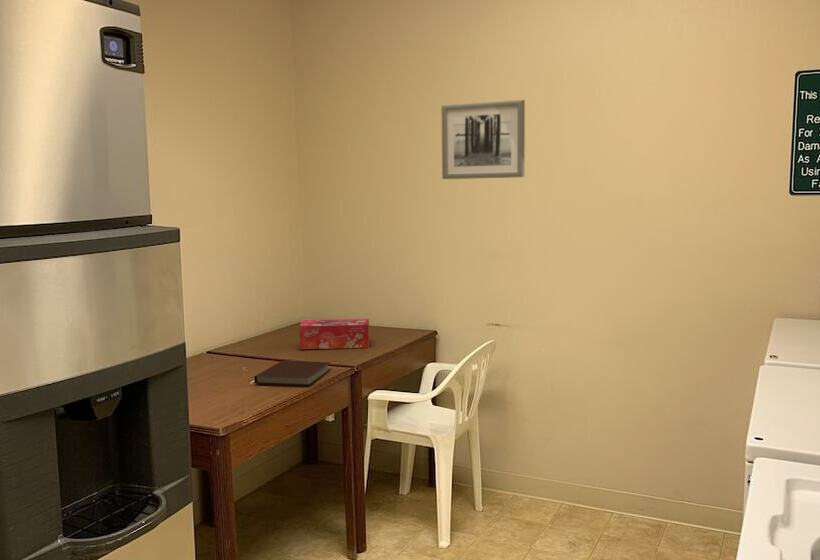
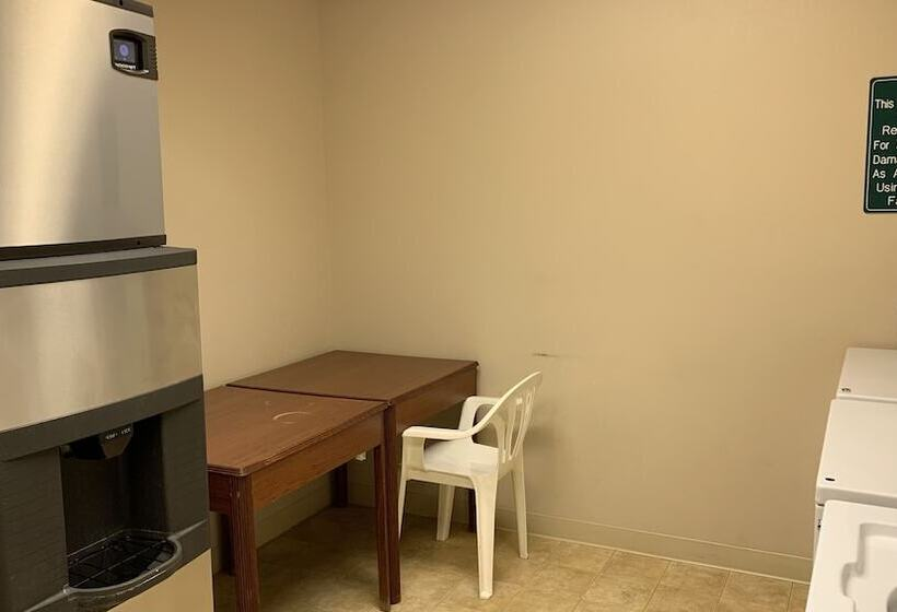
- wall art [441,99,526,180]
- notebook [253,360,332,387]
- tissue box [298,318,370,350]
